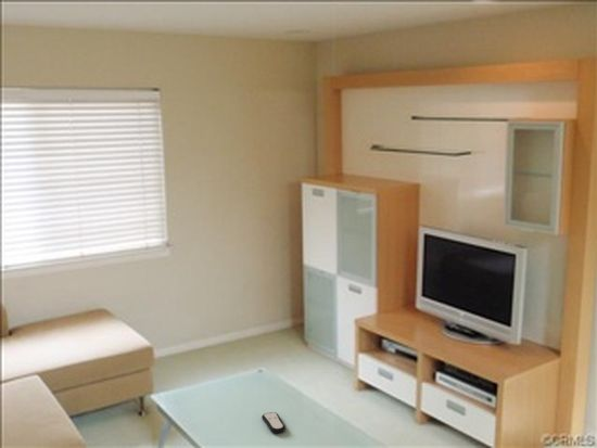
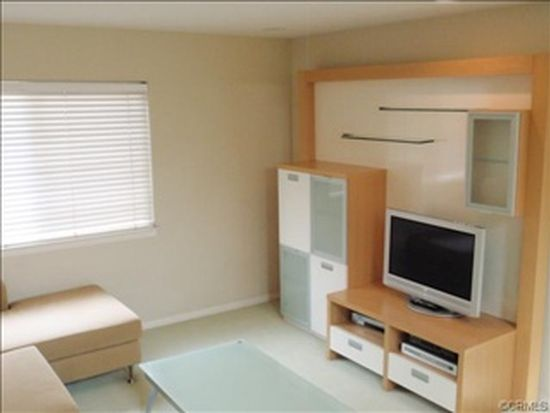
- remote control [261,411,287,434]
